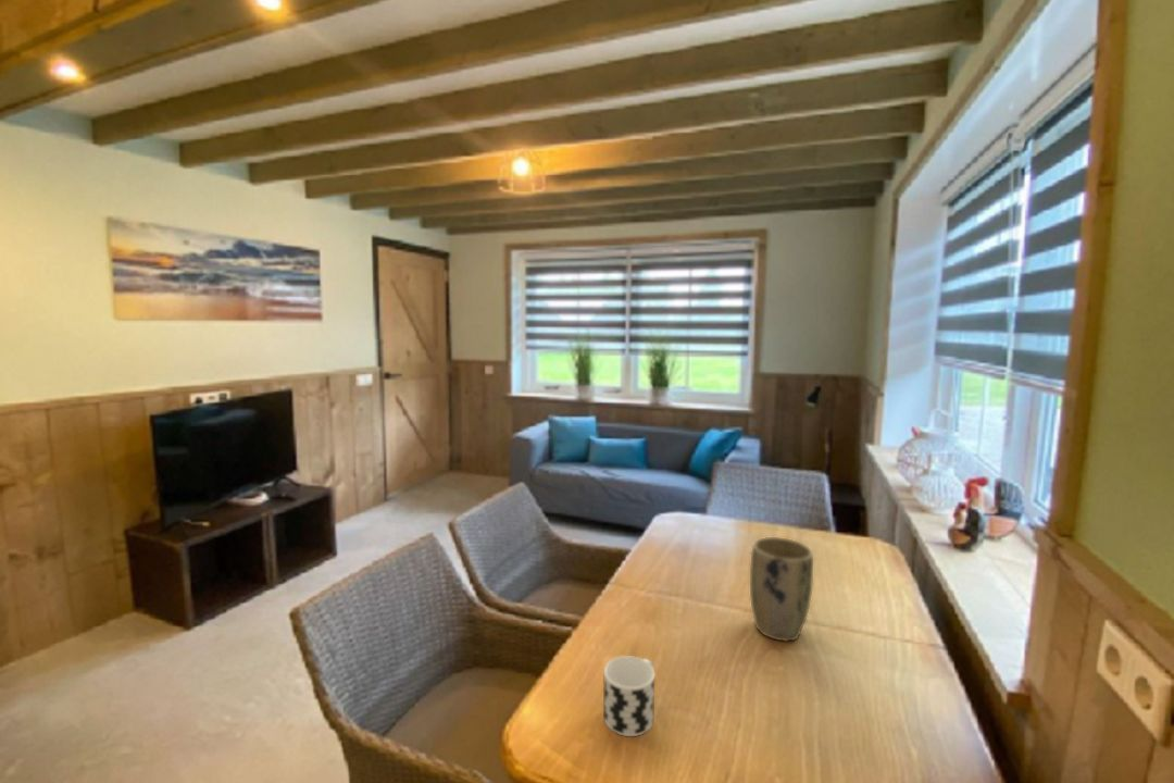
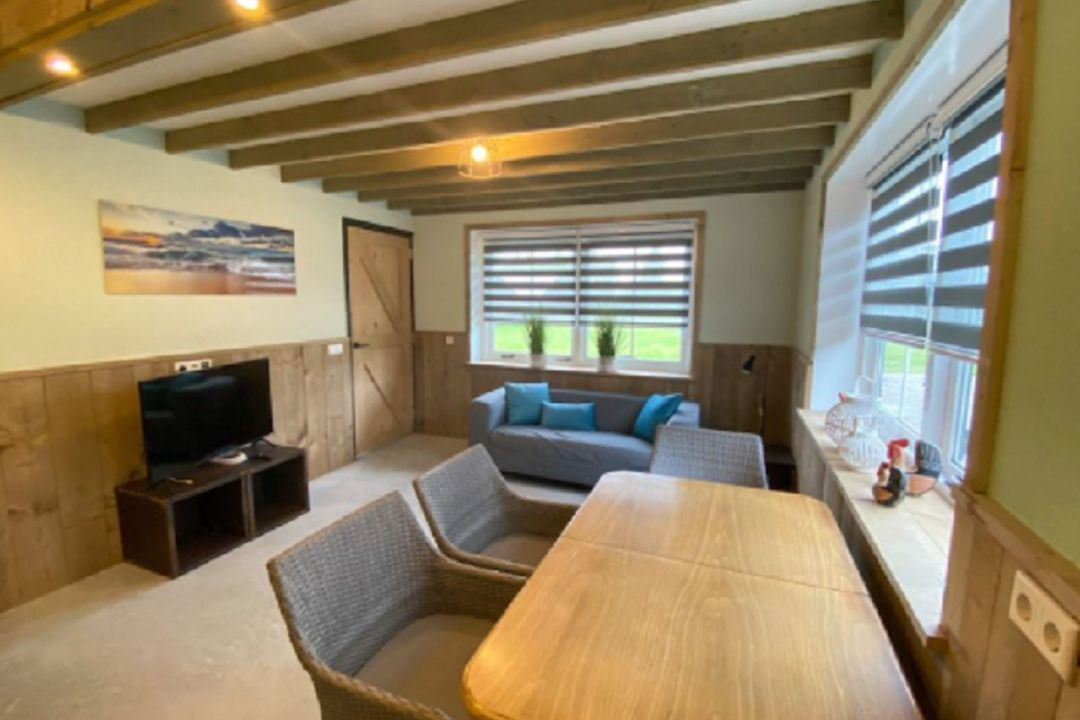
- plant pot [749,536,814,643]
- cup [602,655,655,737]
